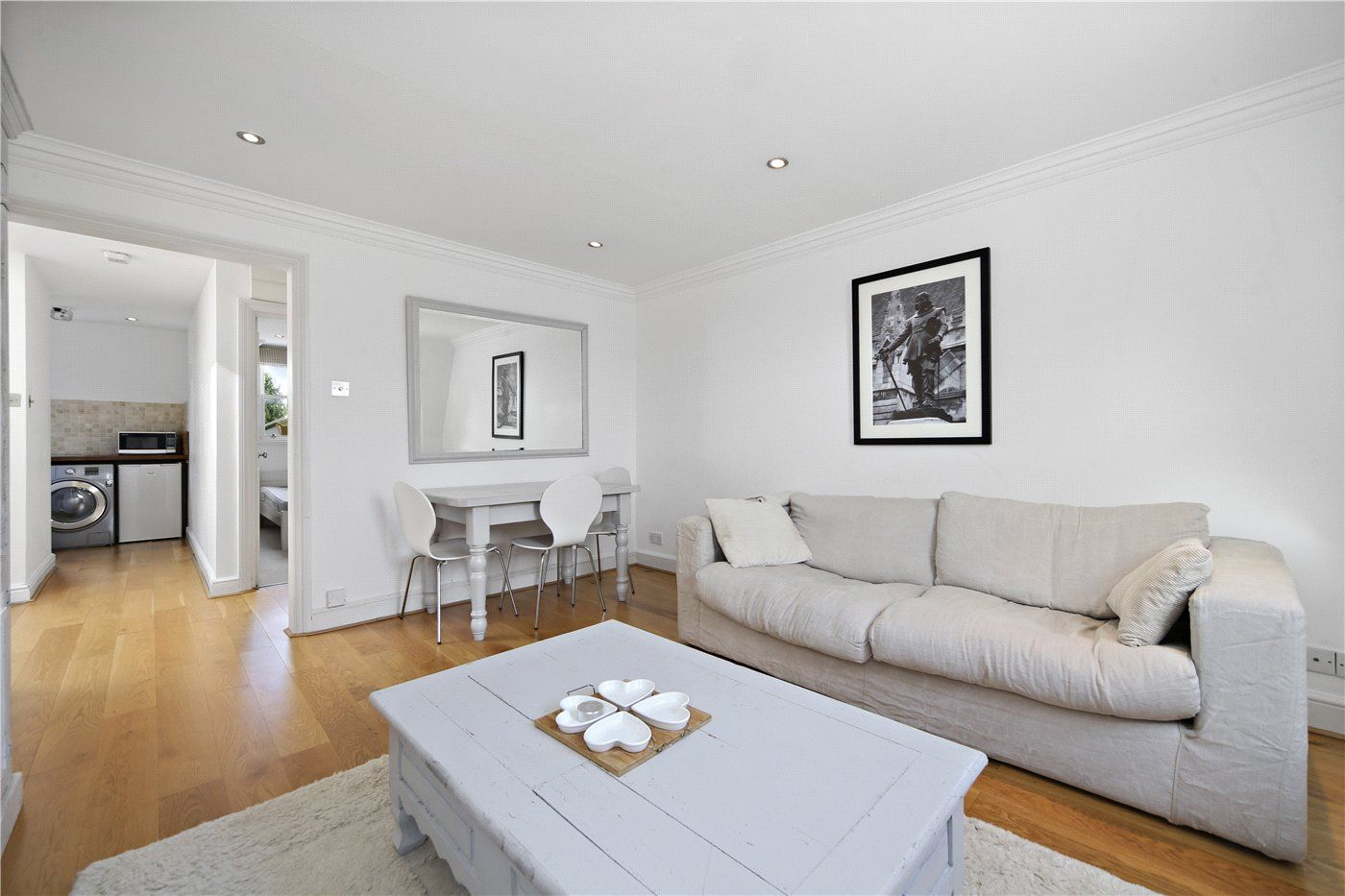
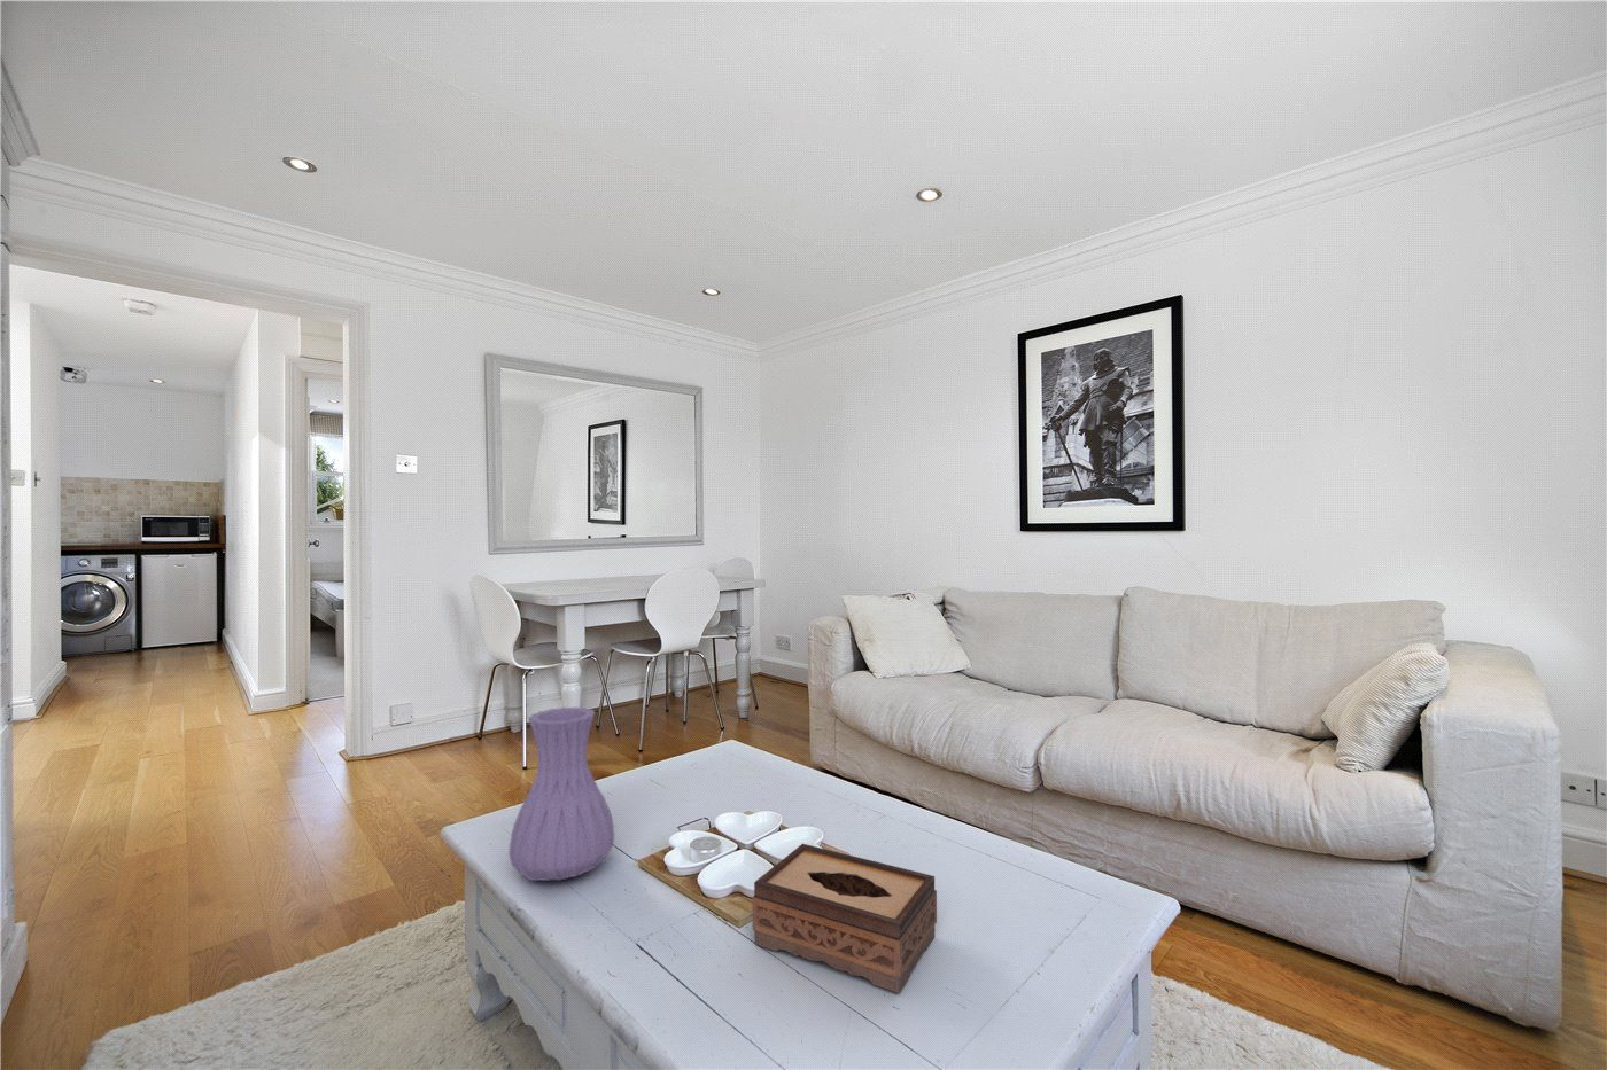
+ vase [508,707,615,883]
+ tissue box [750,843,938,995]
